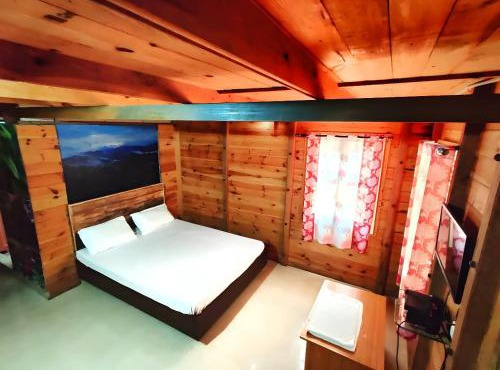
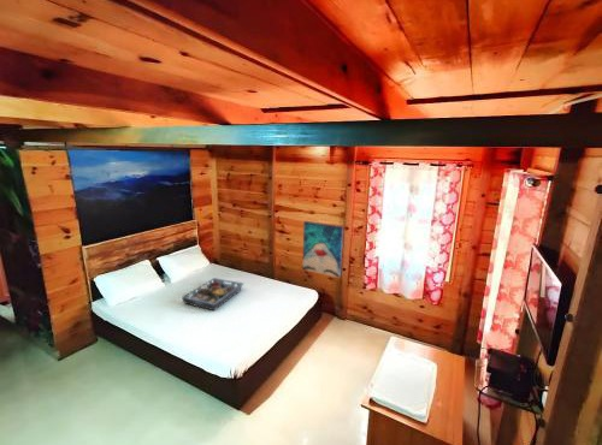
+ wall art [301,220,344,279]
+ serving tray [181,277,244,312]
